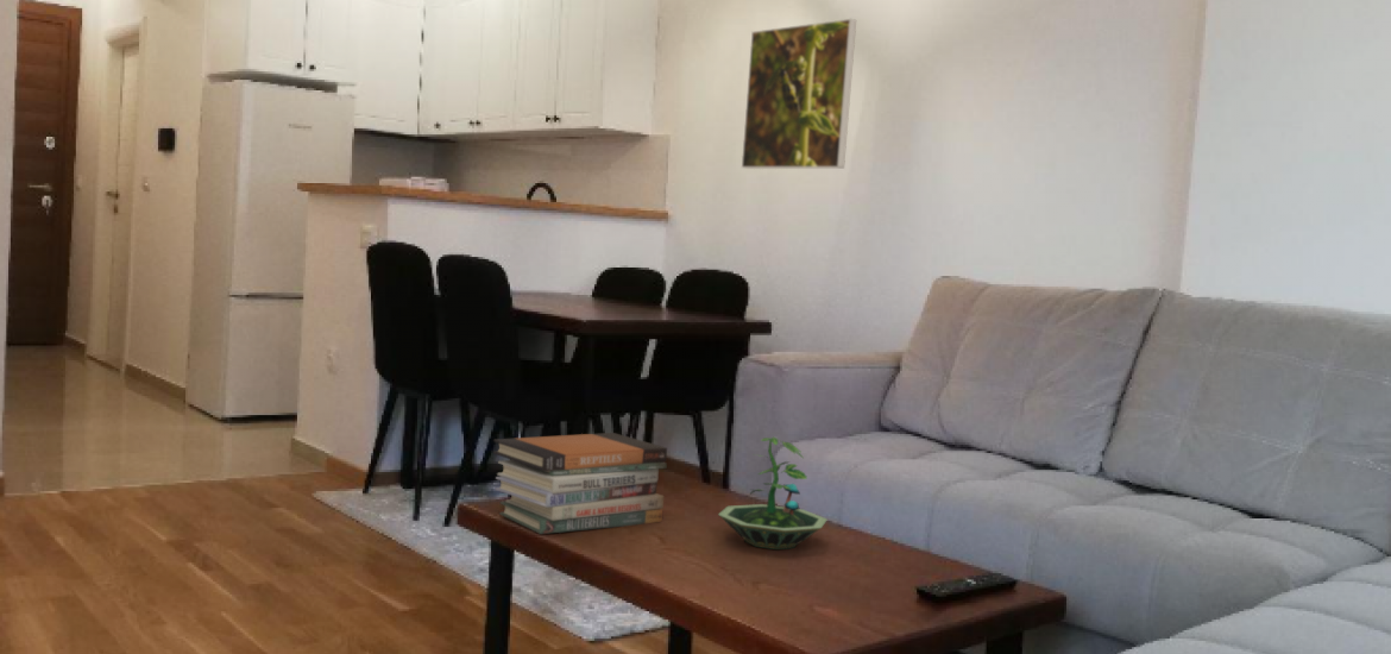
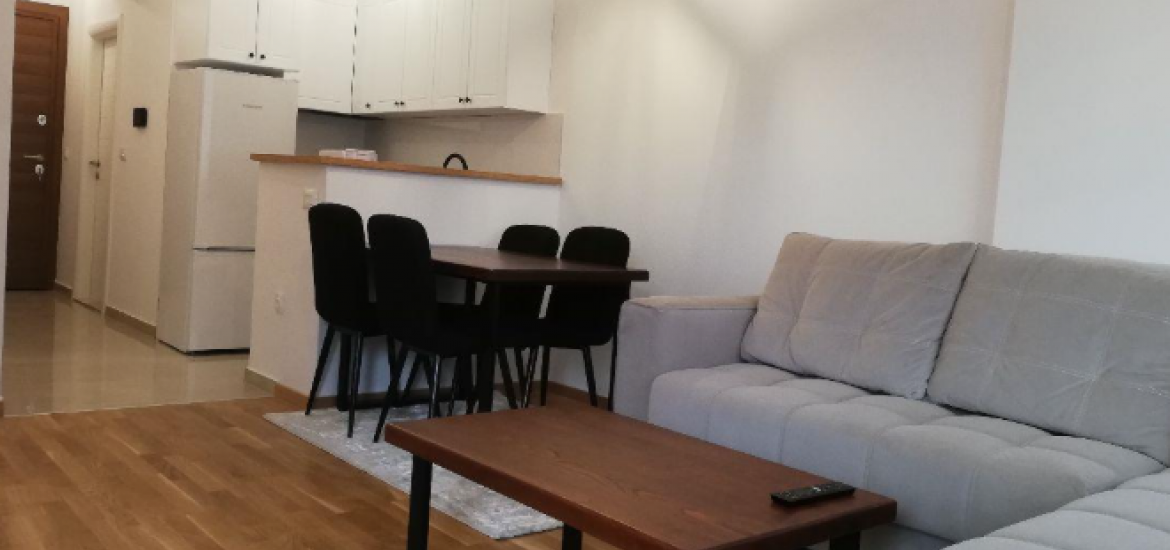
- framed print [741,18,857,170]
- terrarium [717,436,829,551]
- book stack [492,432,668,535]
